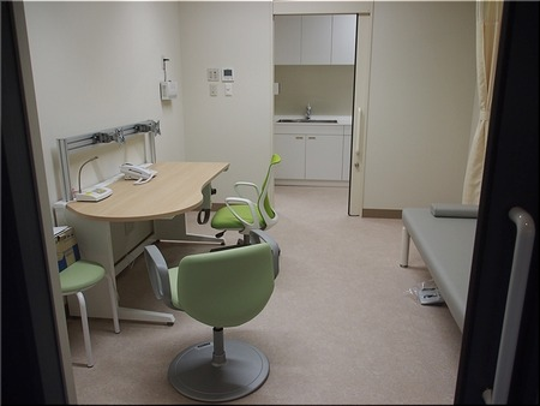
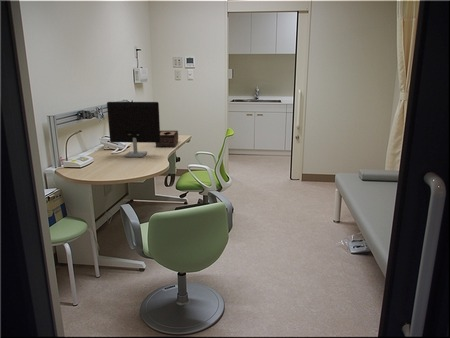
+ tissue box [155,130,179,148]
+ computer monitor [106,101,161,158]
